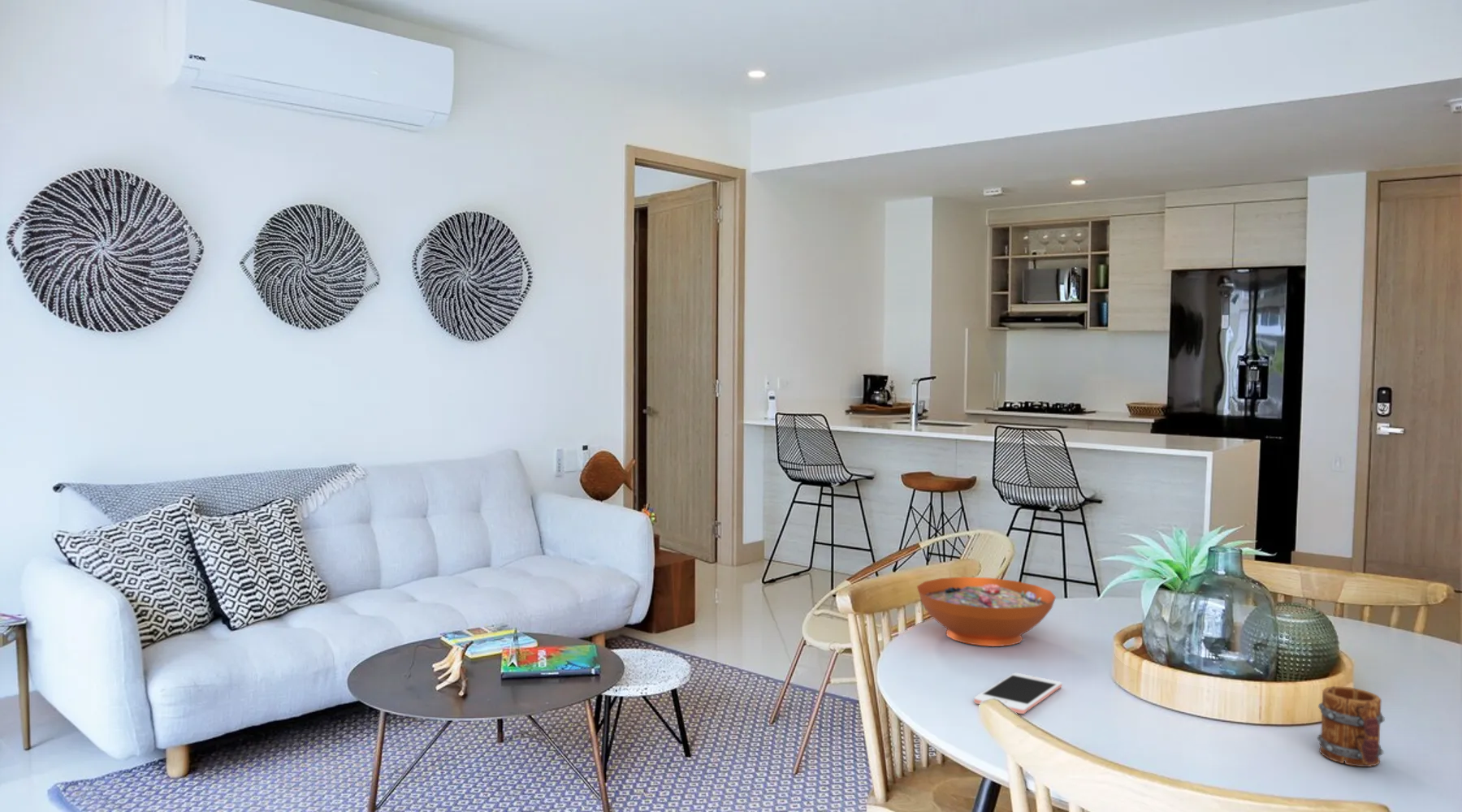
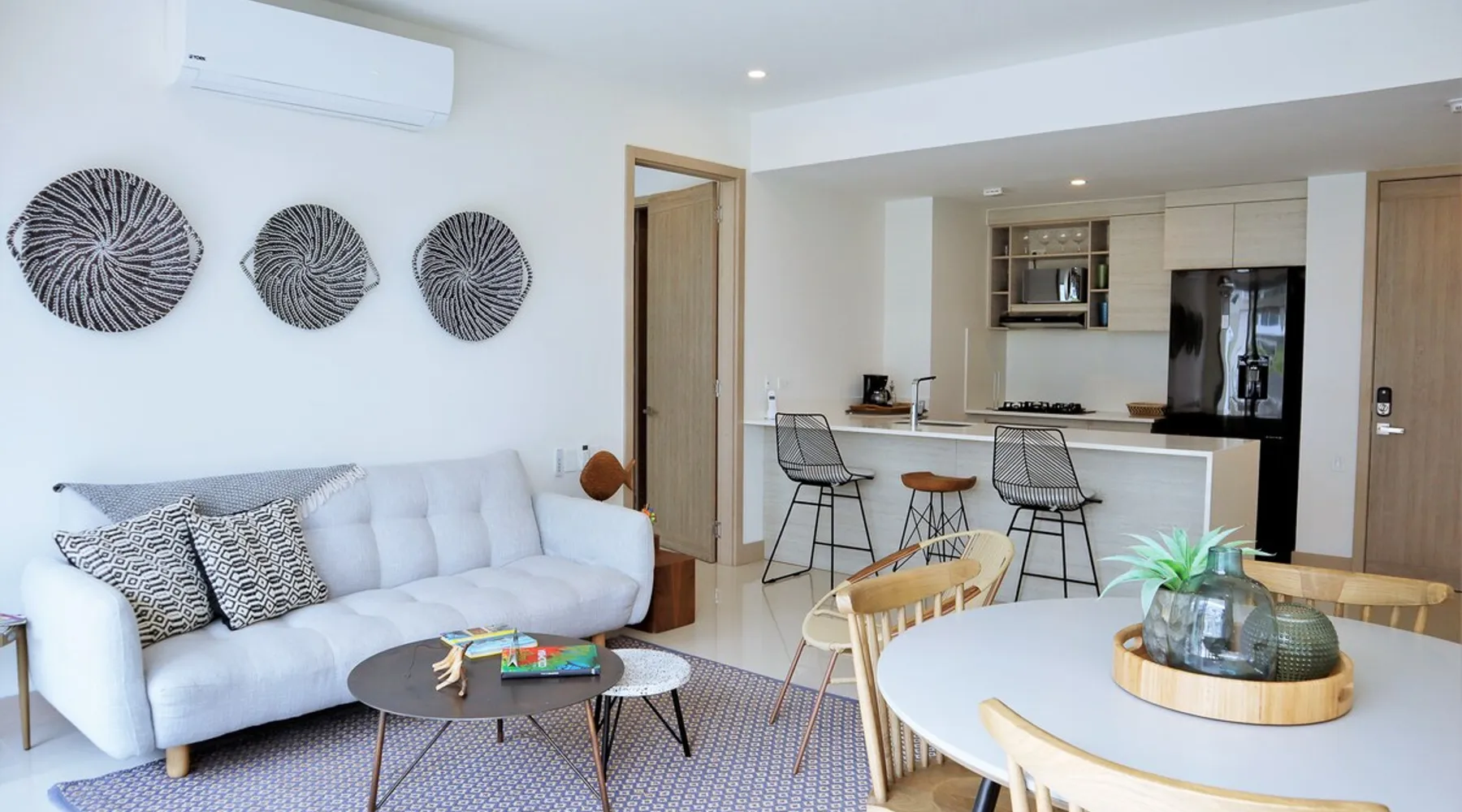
- cell phone [973,672,1062,715]
- decorative bowl [916,577,1057,647]
- mug [1317,685,1386,767]
